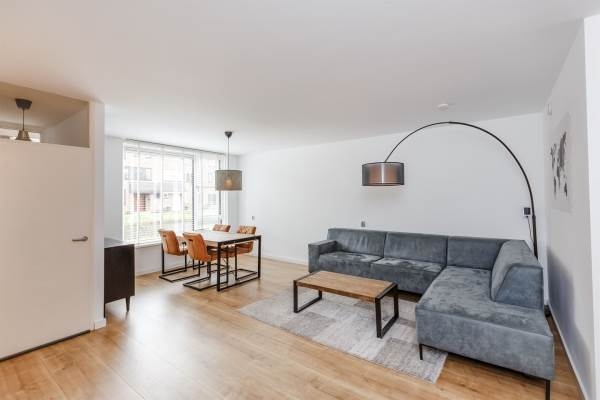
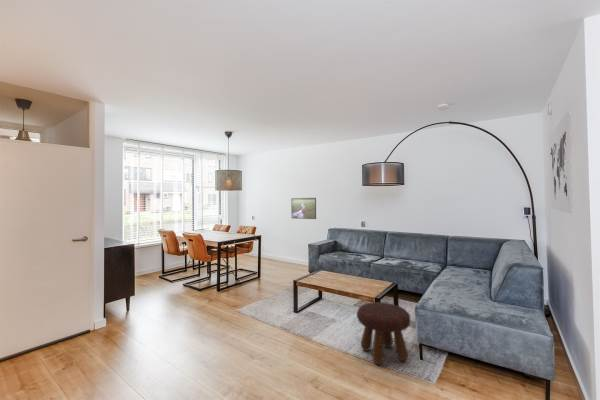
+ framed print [290,197,317,220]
+ footstool [356,301,411,366]
